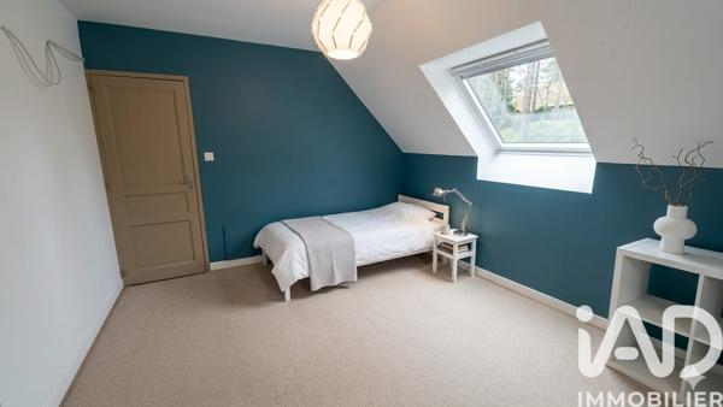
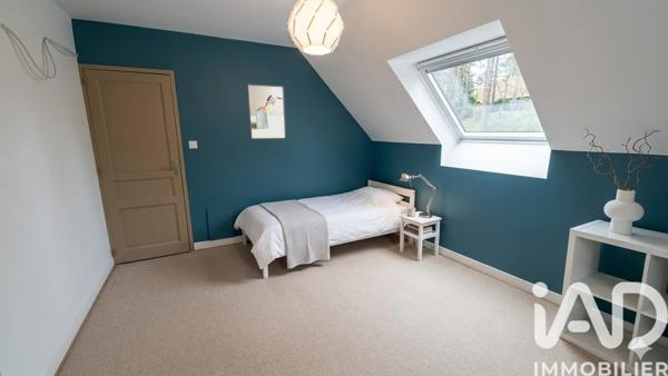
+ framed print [246,82,287,140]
